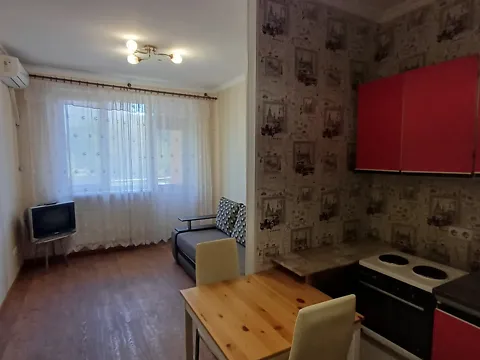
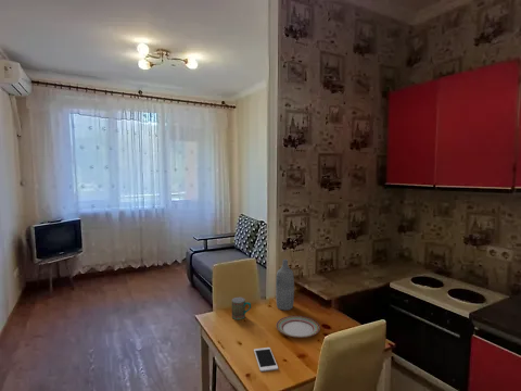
+ cell phone [253,346,279,373]
+ bottle [275,258,295,312]
+ mug [231,297,252,320]
+ plate [276,315,321,339]
